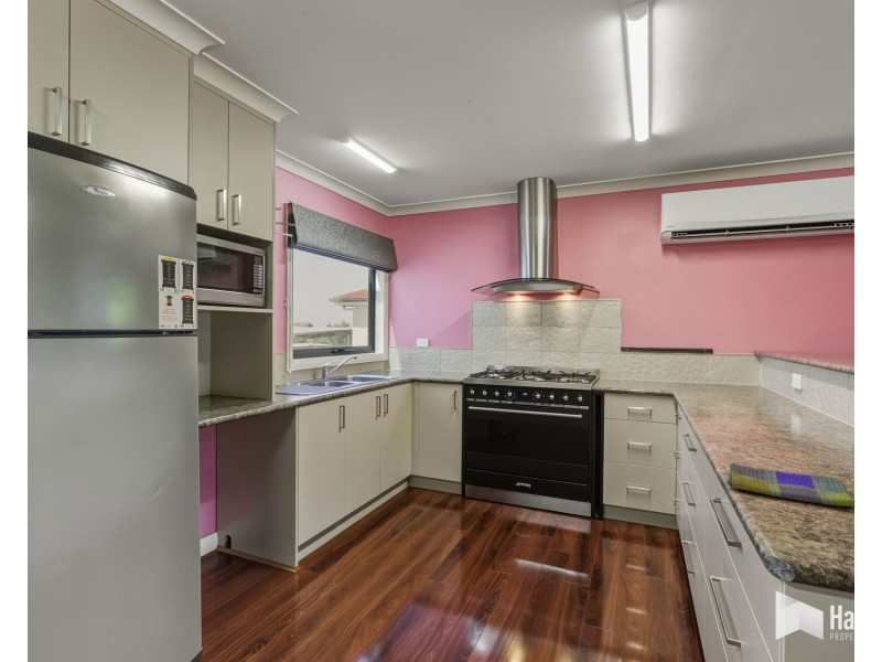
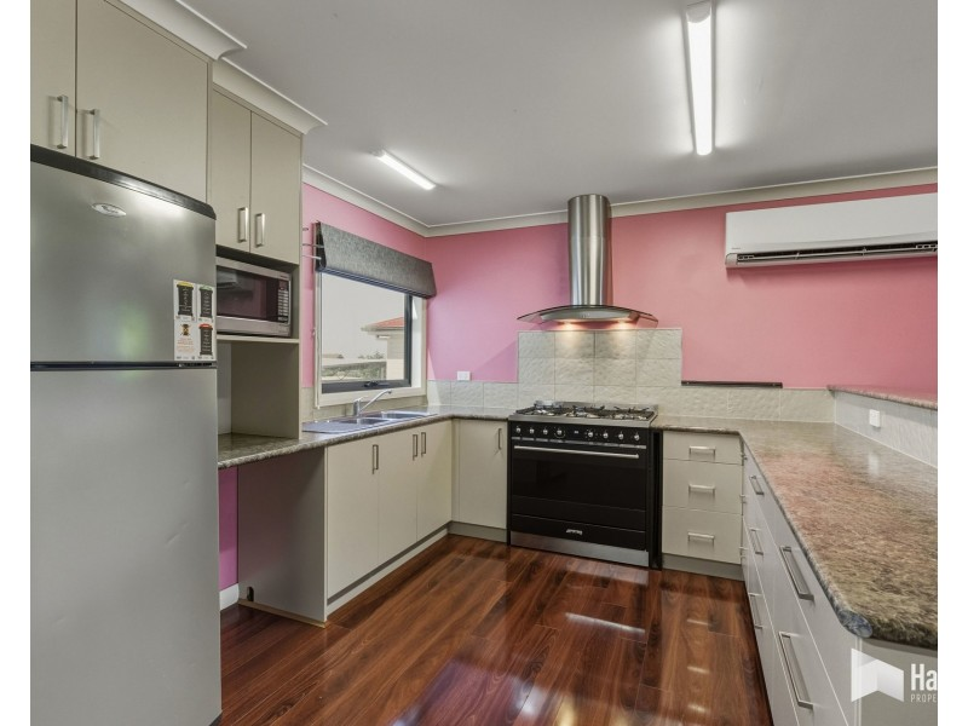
- dish towel [727,461,856,508]
